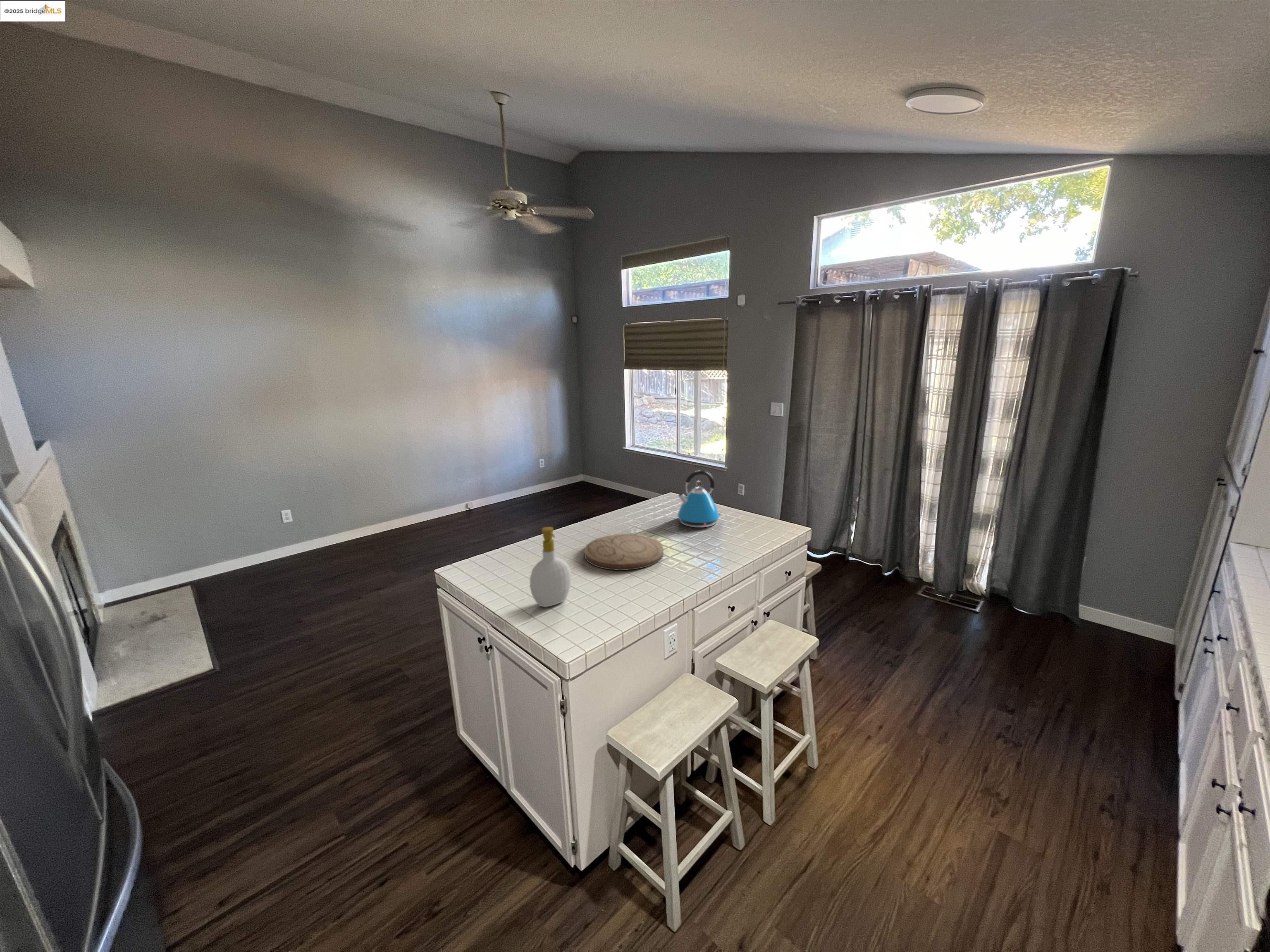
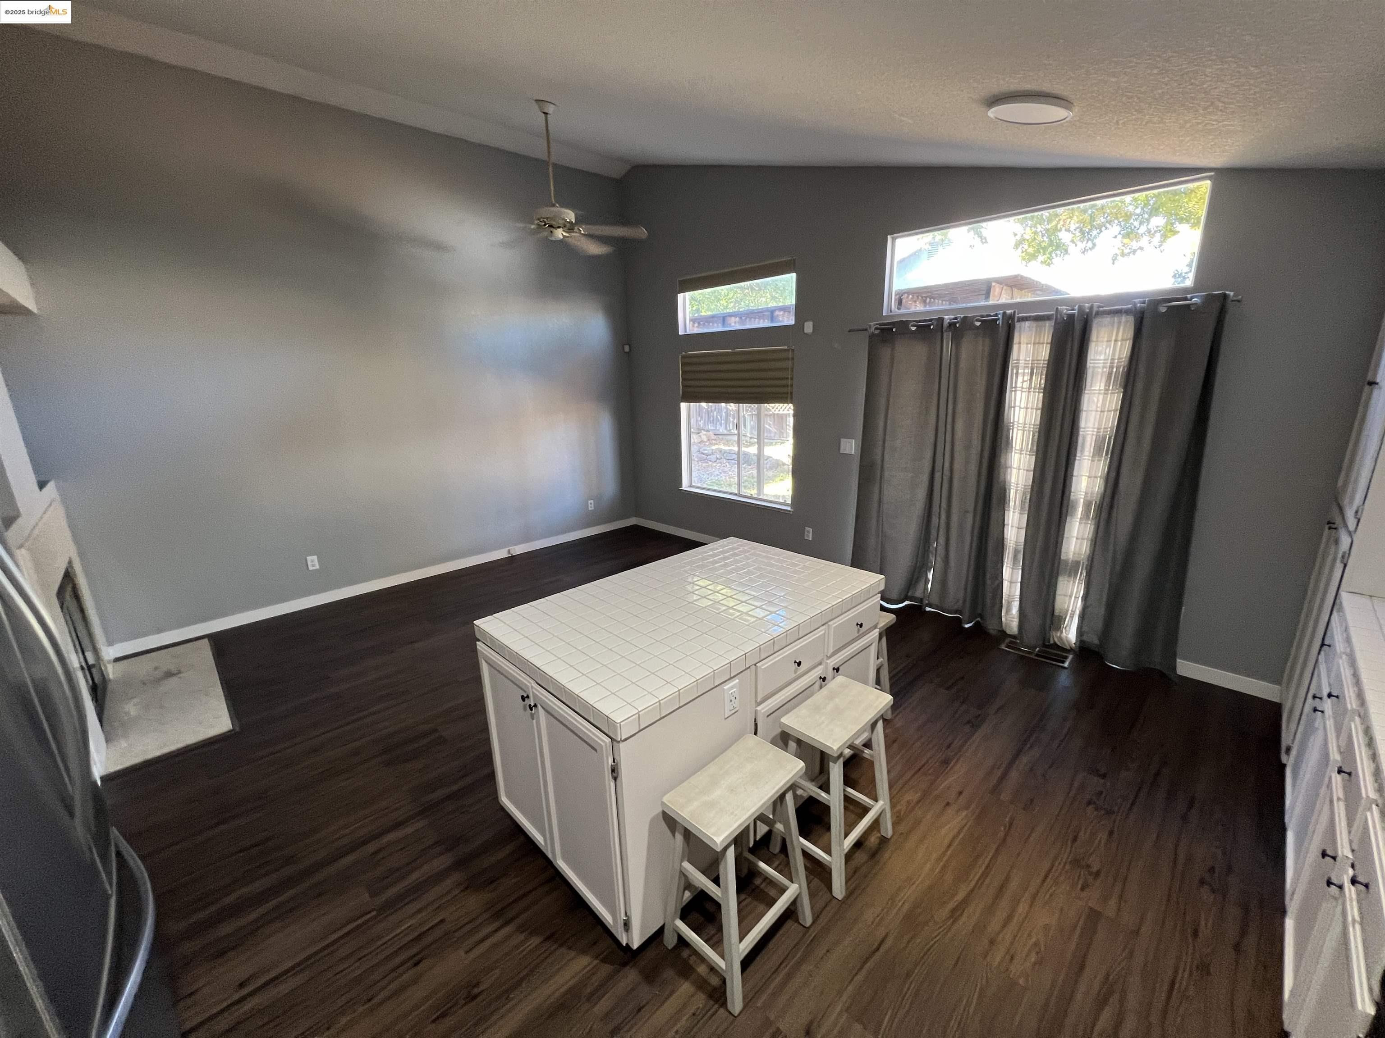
- kettle [677,470,722,528]
- soap bottle [529,526,572,607]
- cutting board [584,533,664,571]
